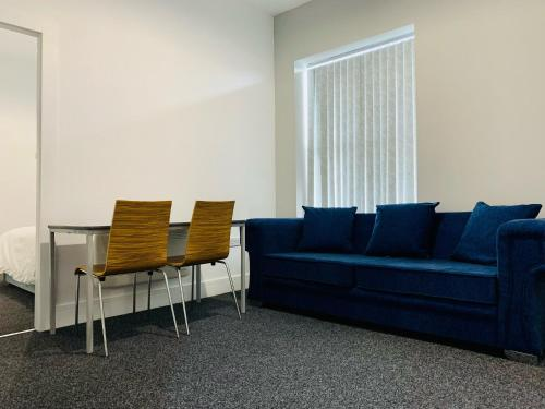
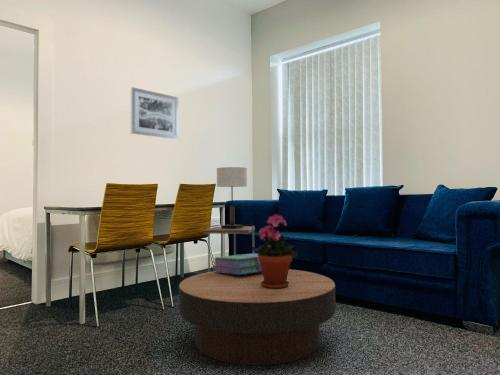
+ stack of books [212,252,262,275]
+ wall art [129,86,179,141]
+ side table [203,225,256,272]
+ potted plant [251,213,299,289]
+ coffee table [178,268,336,366]
+ table lamp [216,166,248,229]
